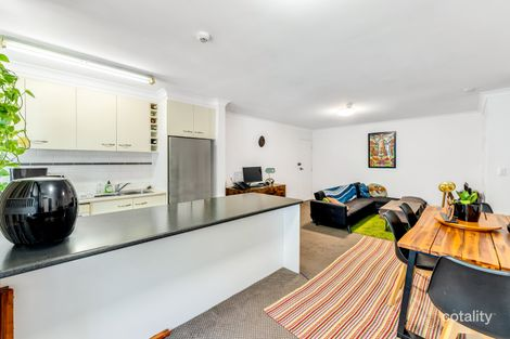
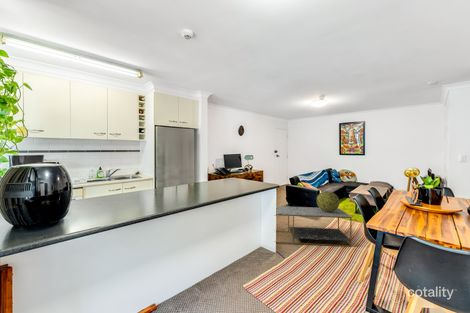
+ decorative sphere [316,190,340,212]
+ coffee table [275,205,353,248]
